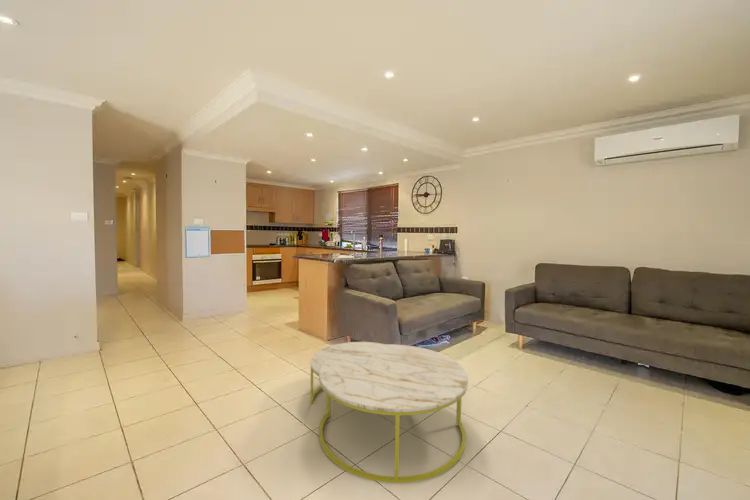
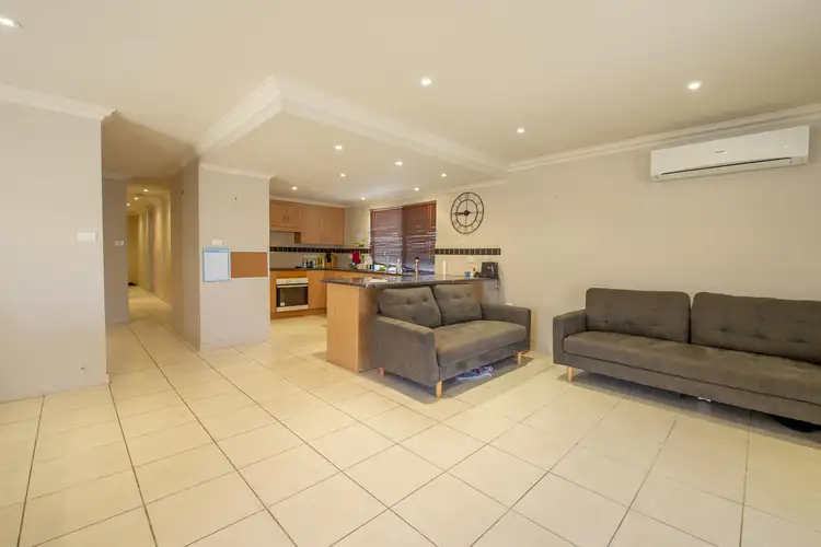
- coffee table [309,341,469,484]
